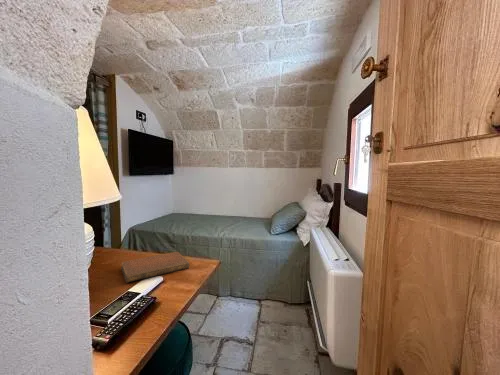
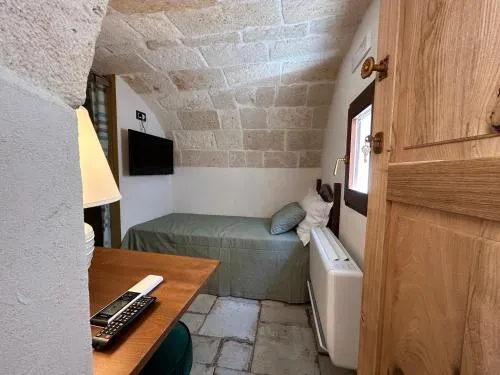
- notebook [120,251,190,283]
